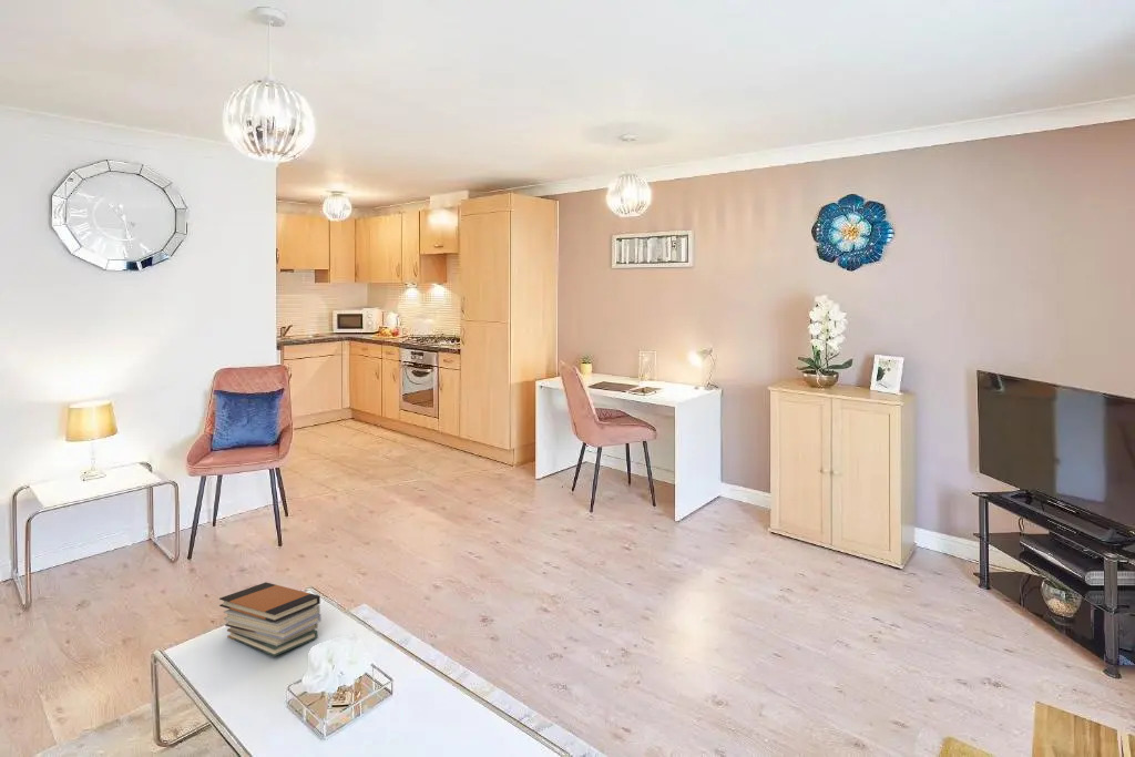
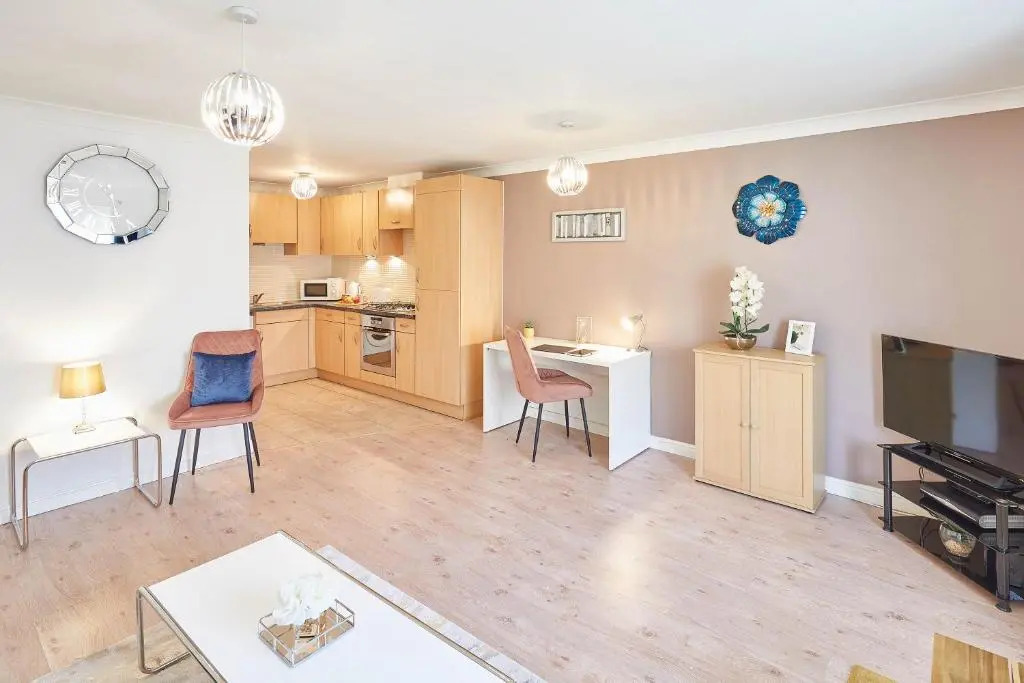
- book stack [218,581,321,657]
